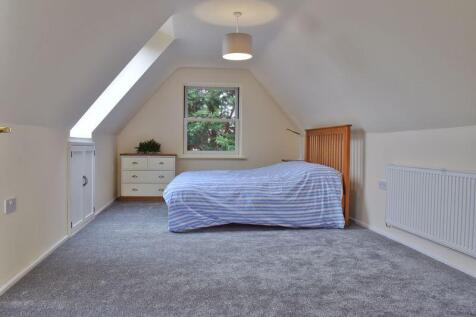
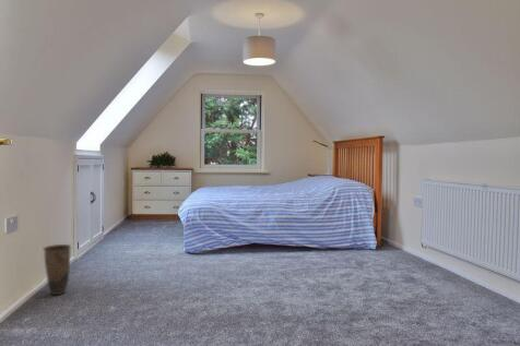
+ vase [43,243,72,296]
